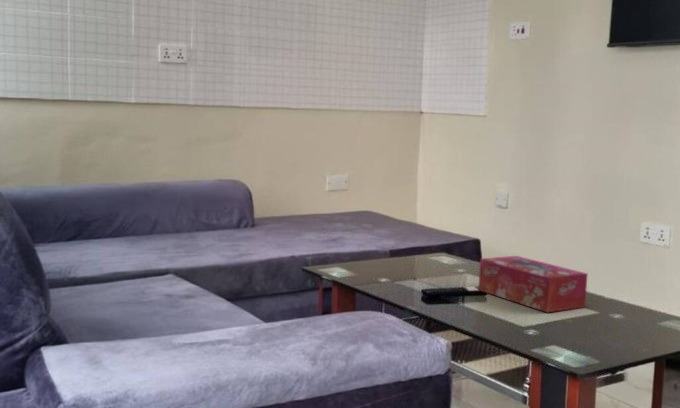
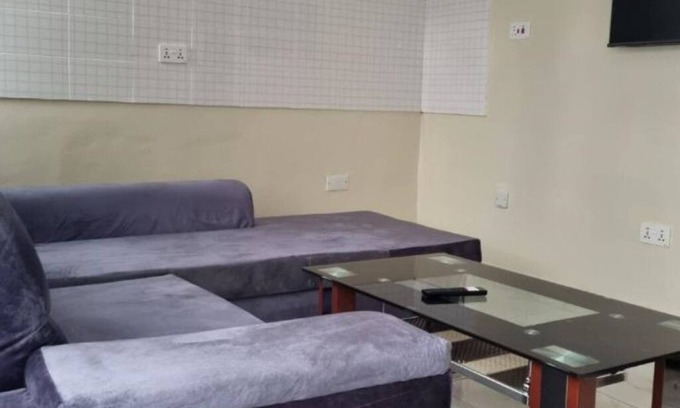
- tissue box [478,255,589,313]
